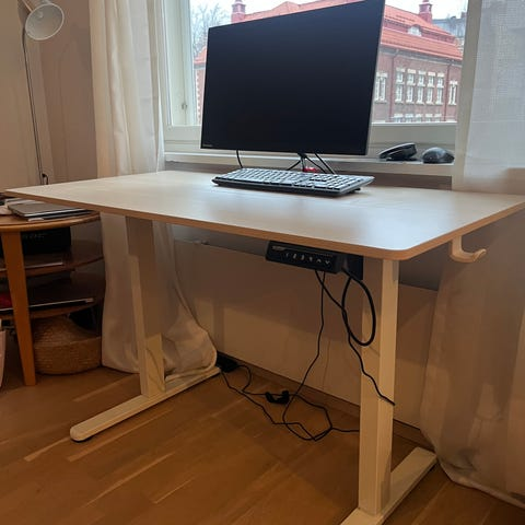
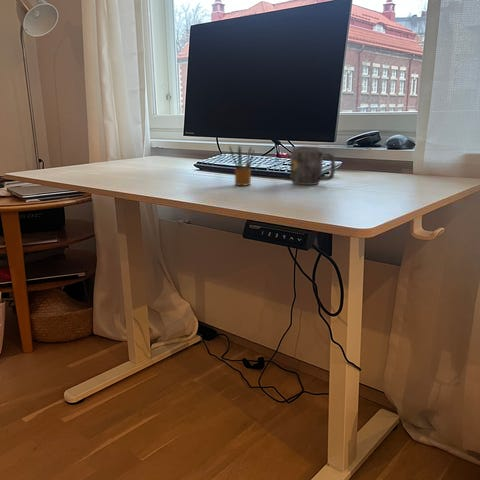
+ mug [289,146,336,186]
+ pencil box [228,145,256,187]
